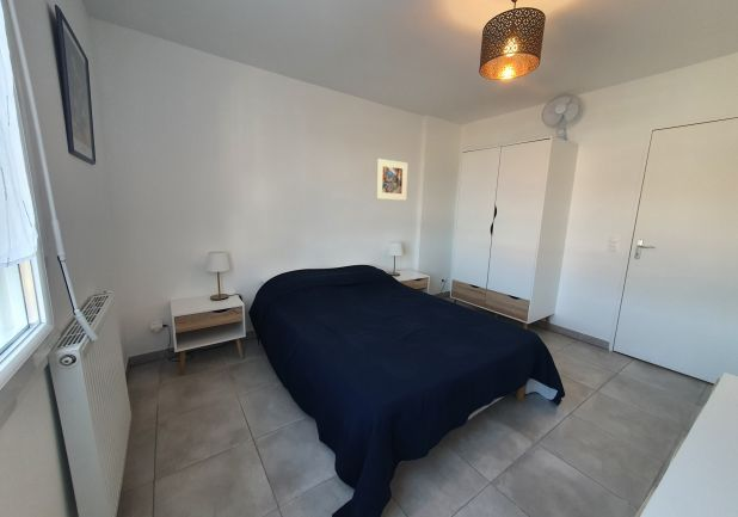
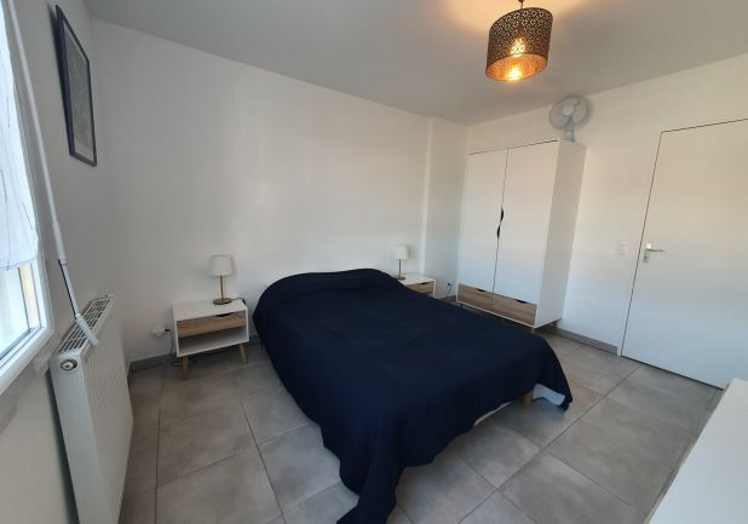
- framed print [375,158,408,202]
